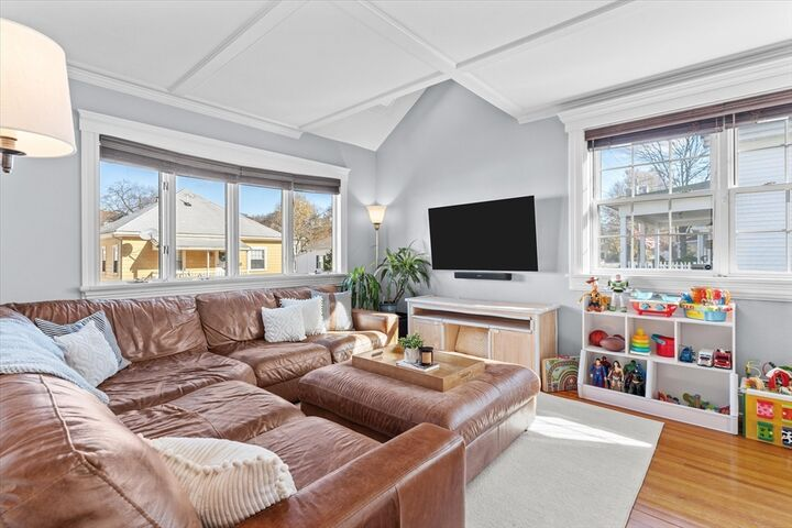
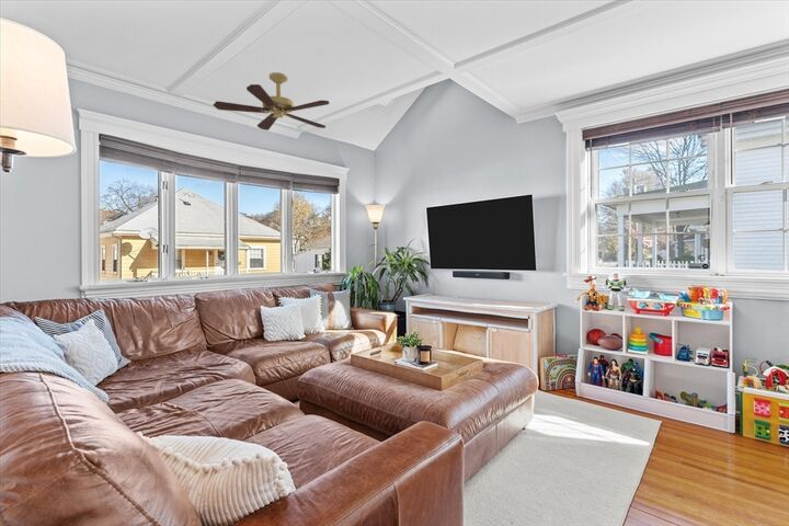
+ ceiling fan [213,71,330,132]
